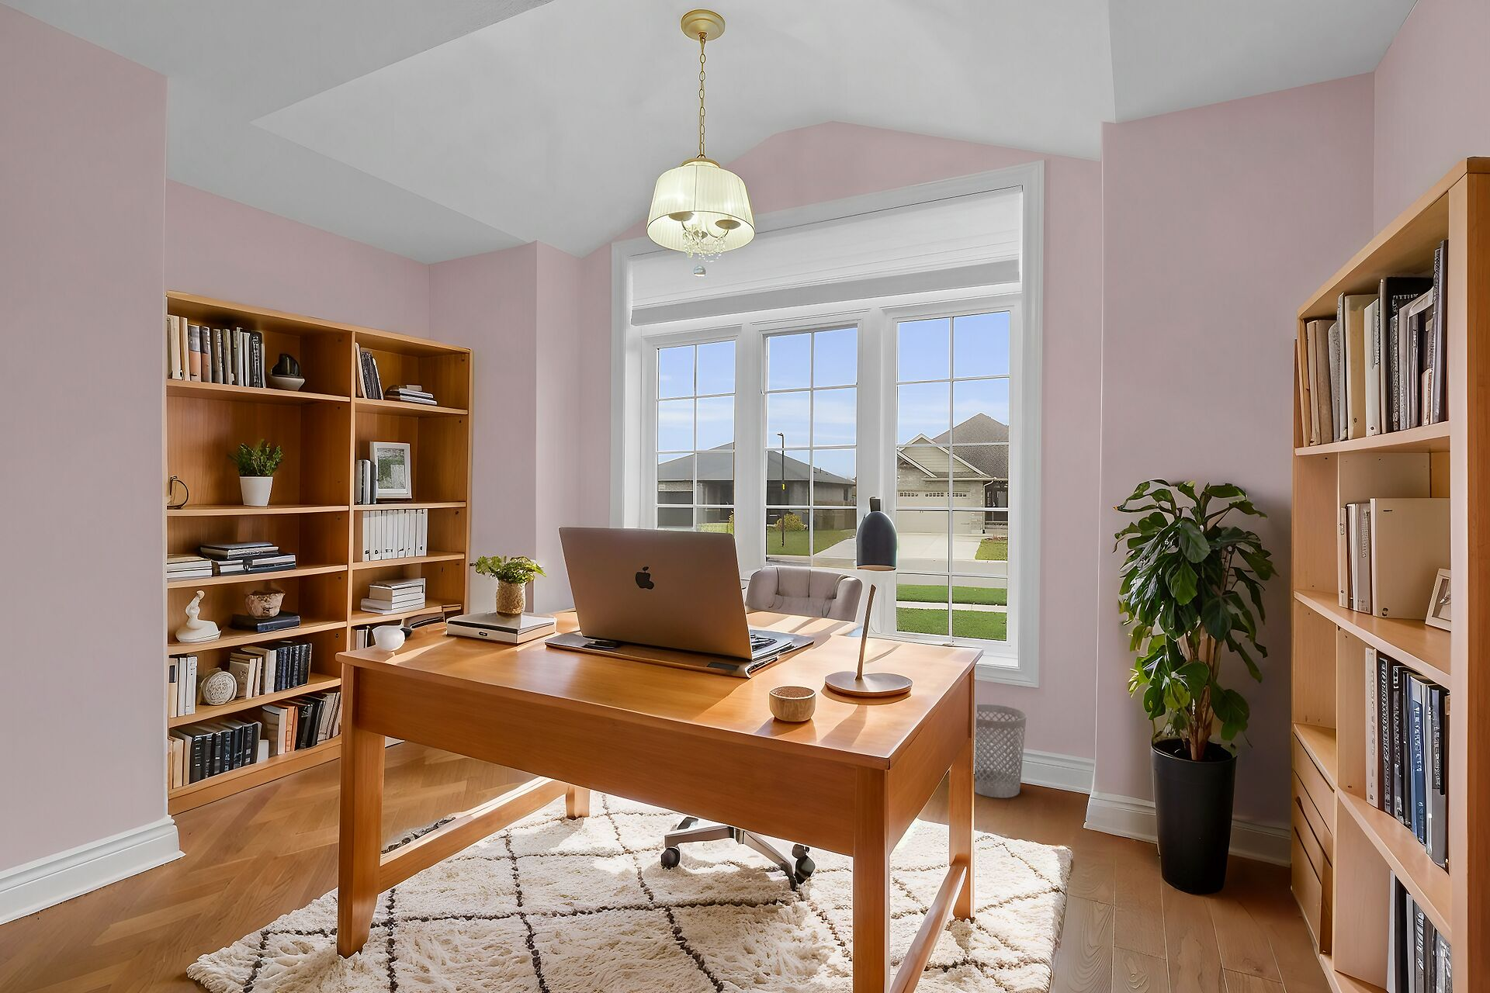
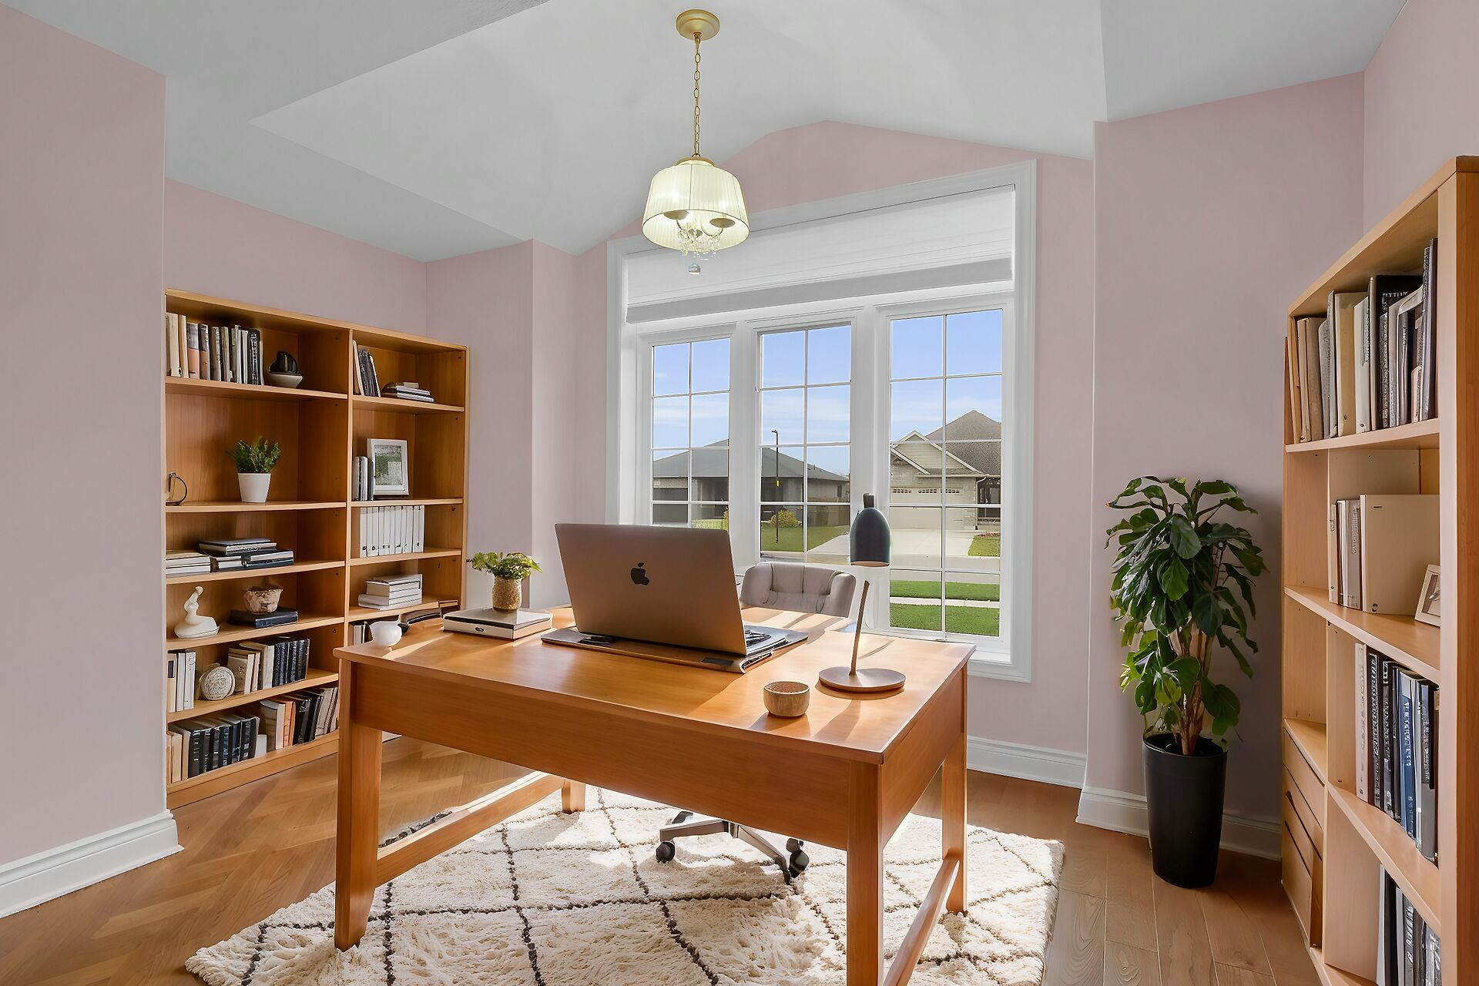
- wastebasket [974,704,1027,798]
